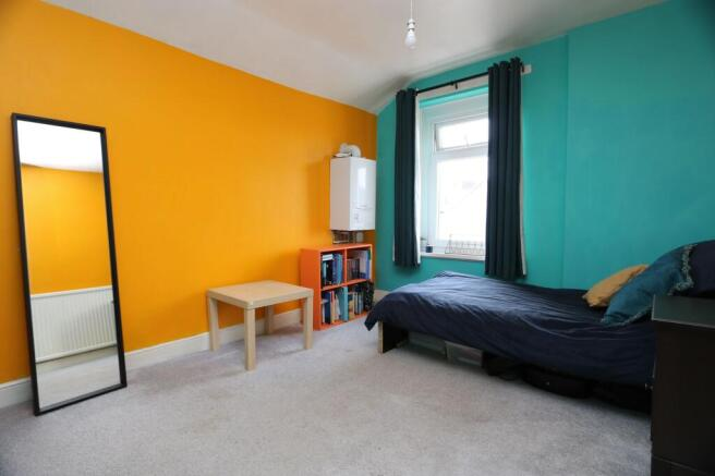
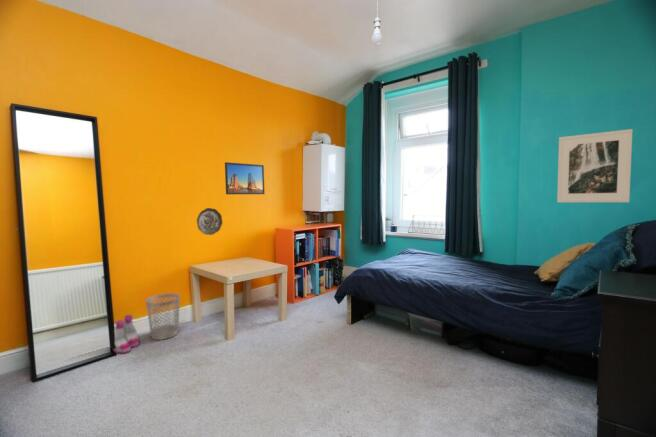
+ boots [112,314,141,354]
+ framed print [224,161,265,195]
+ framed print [556,128,633,203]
+ wastebasket [145,292,181,341]
+ decorative plate [196,207,223,236]
